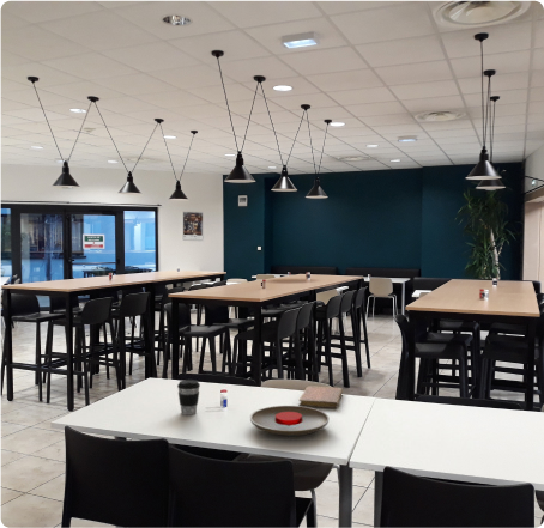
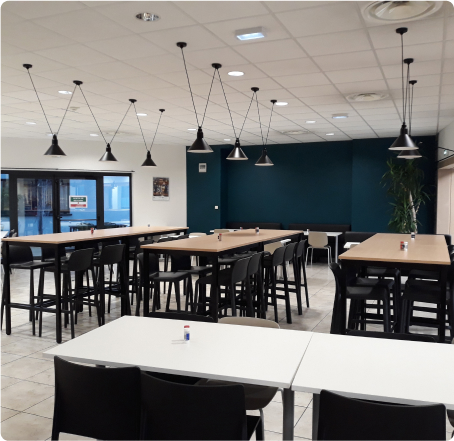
- plate [249,405,331,437]
- notebook [297,384,344,409]
- coffee cup [176,378,201,417]
